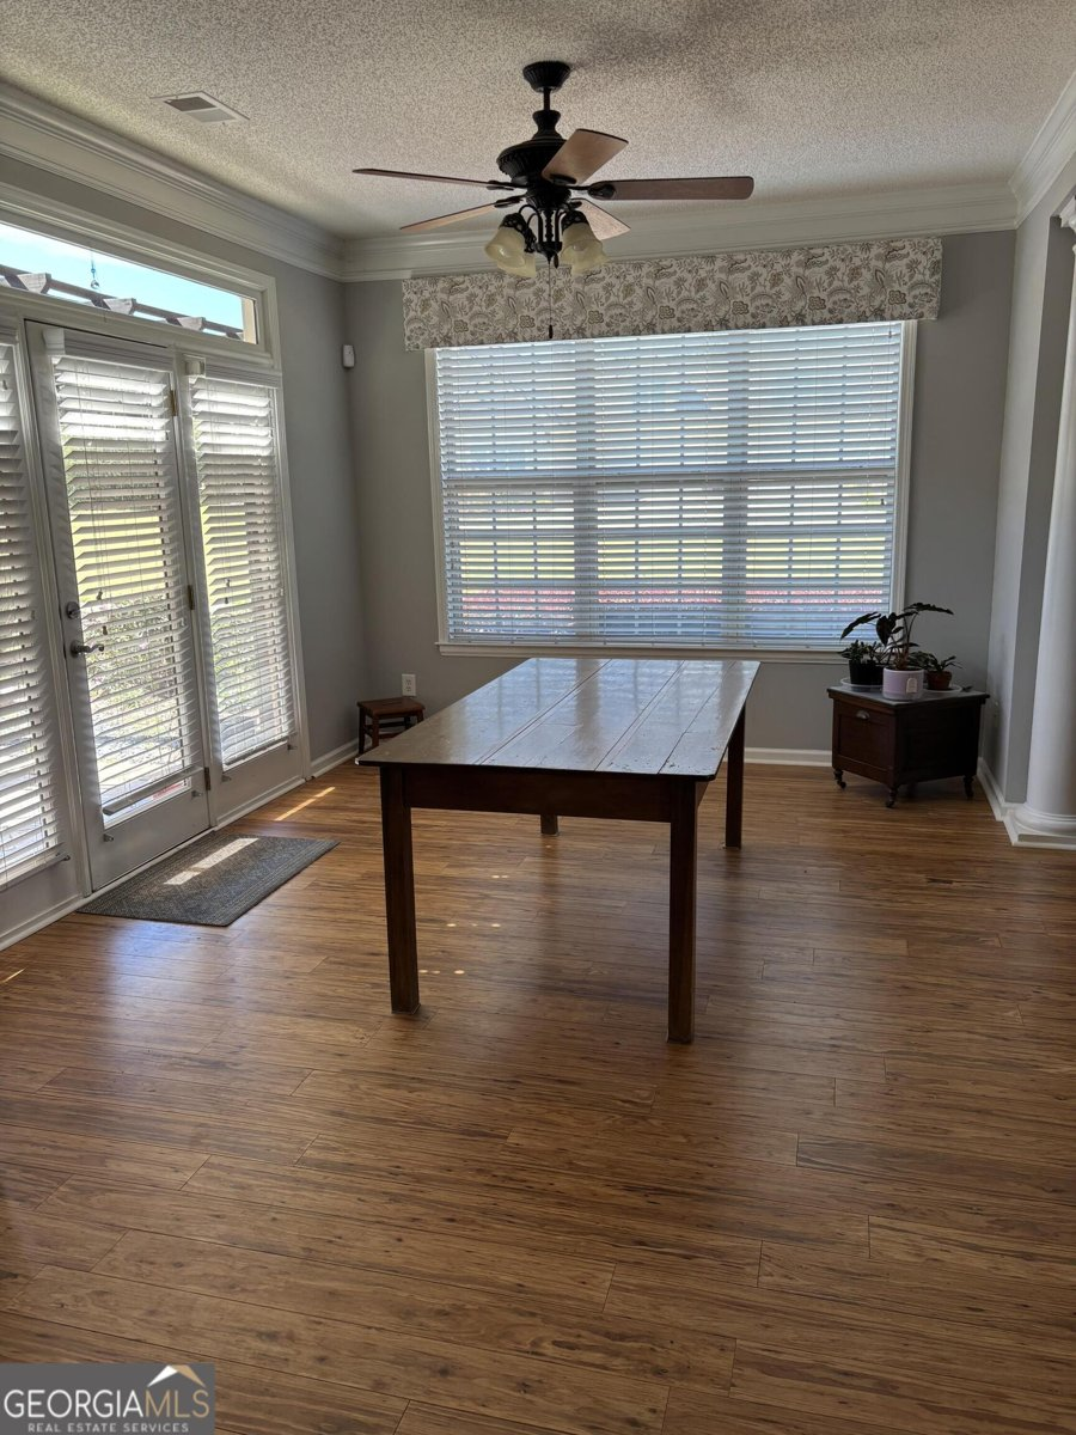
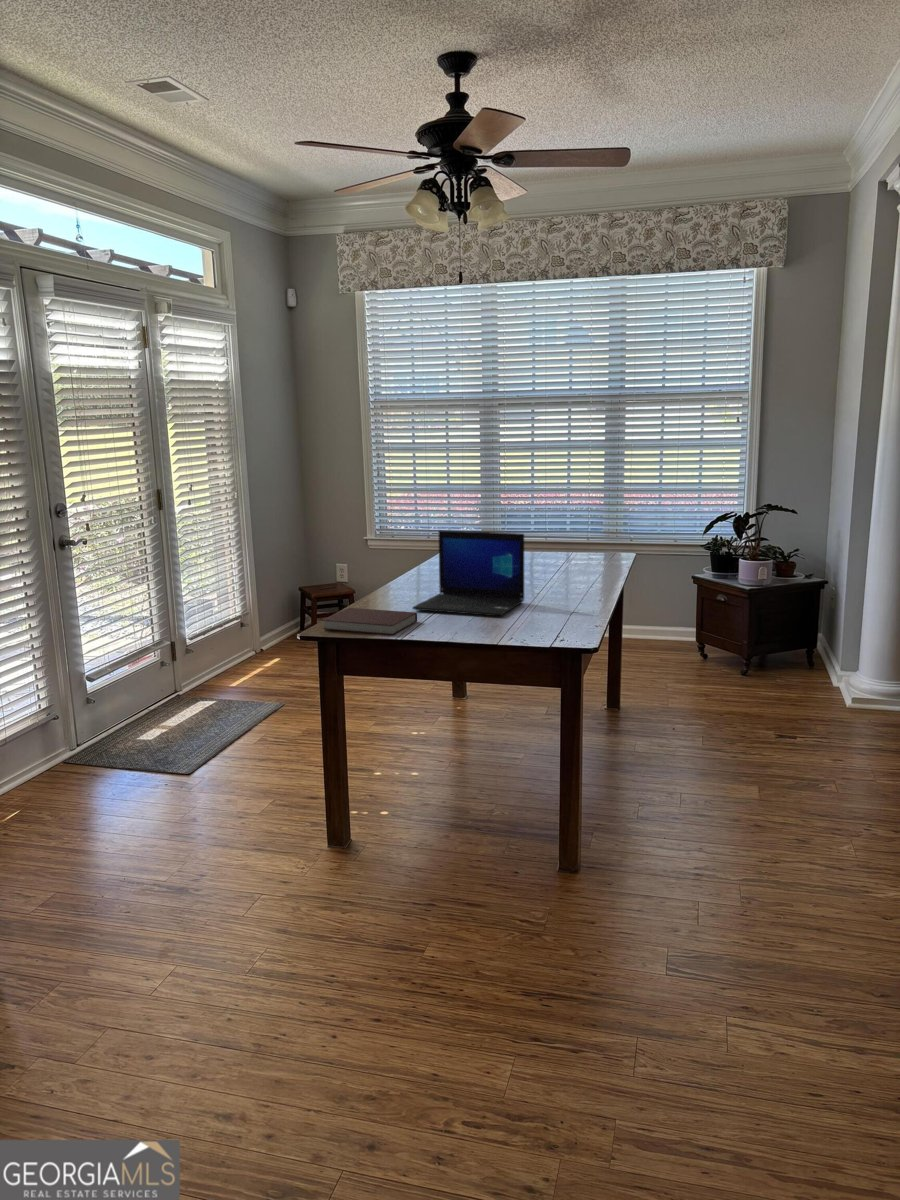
+ laptop [411,530,525,617]
+ notebook [321,607,418,636]
